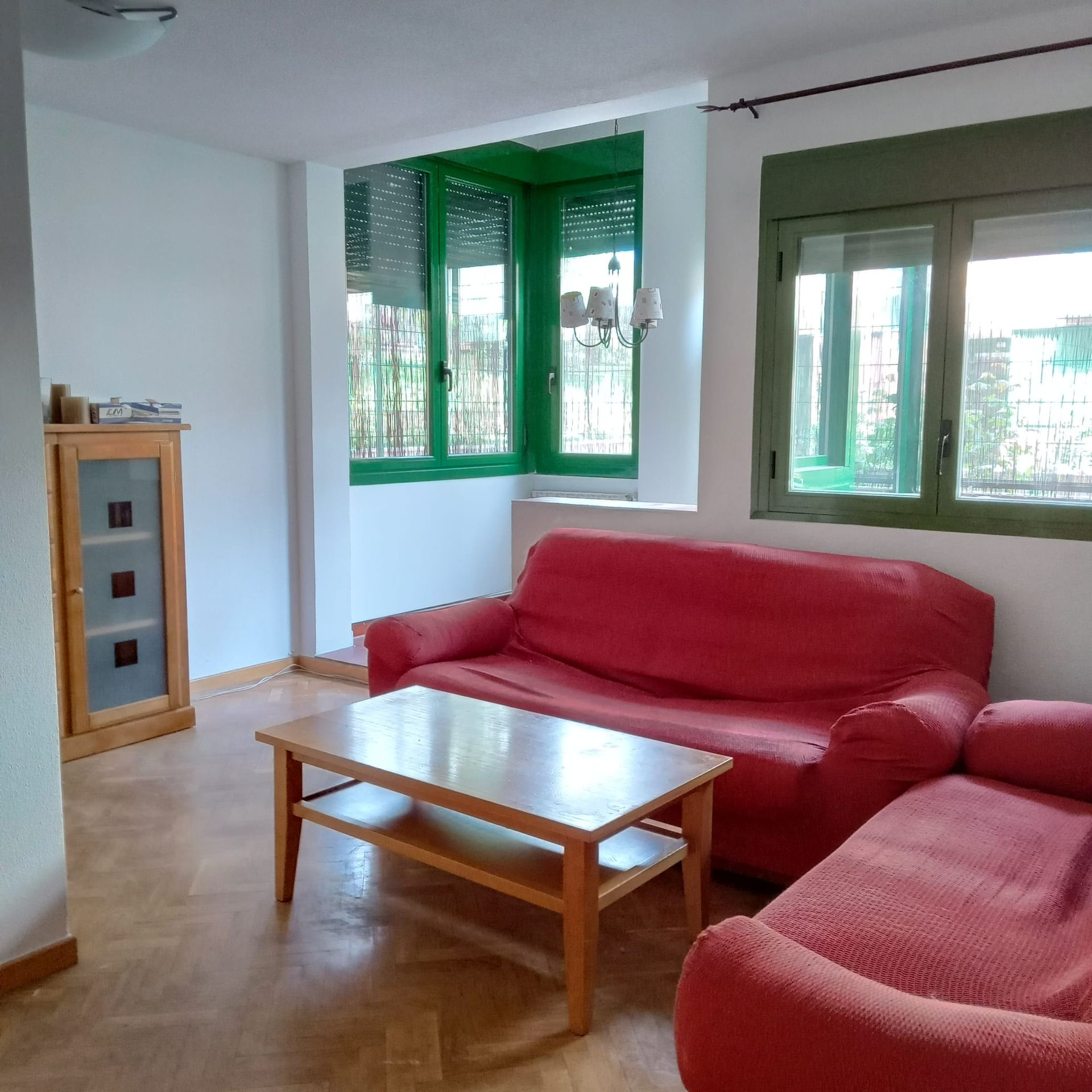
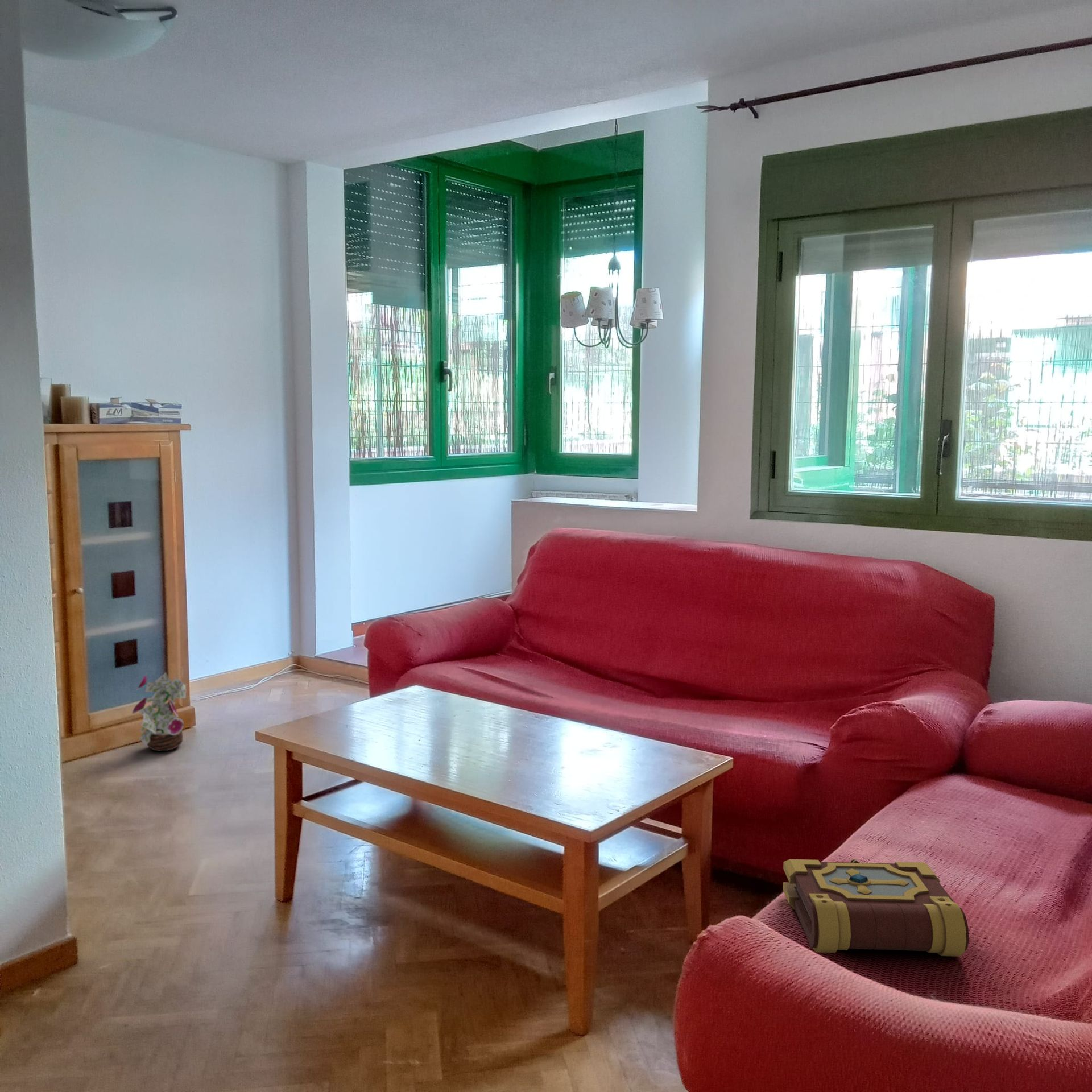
+ decorative plant [131,672,187,752]
+ book [782,859,970,957]
